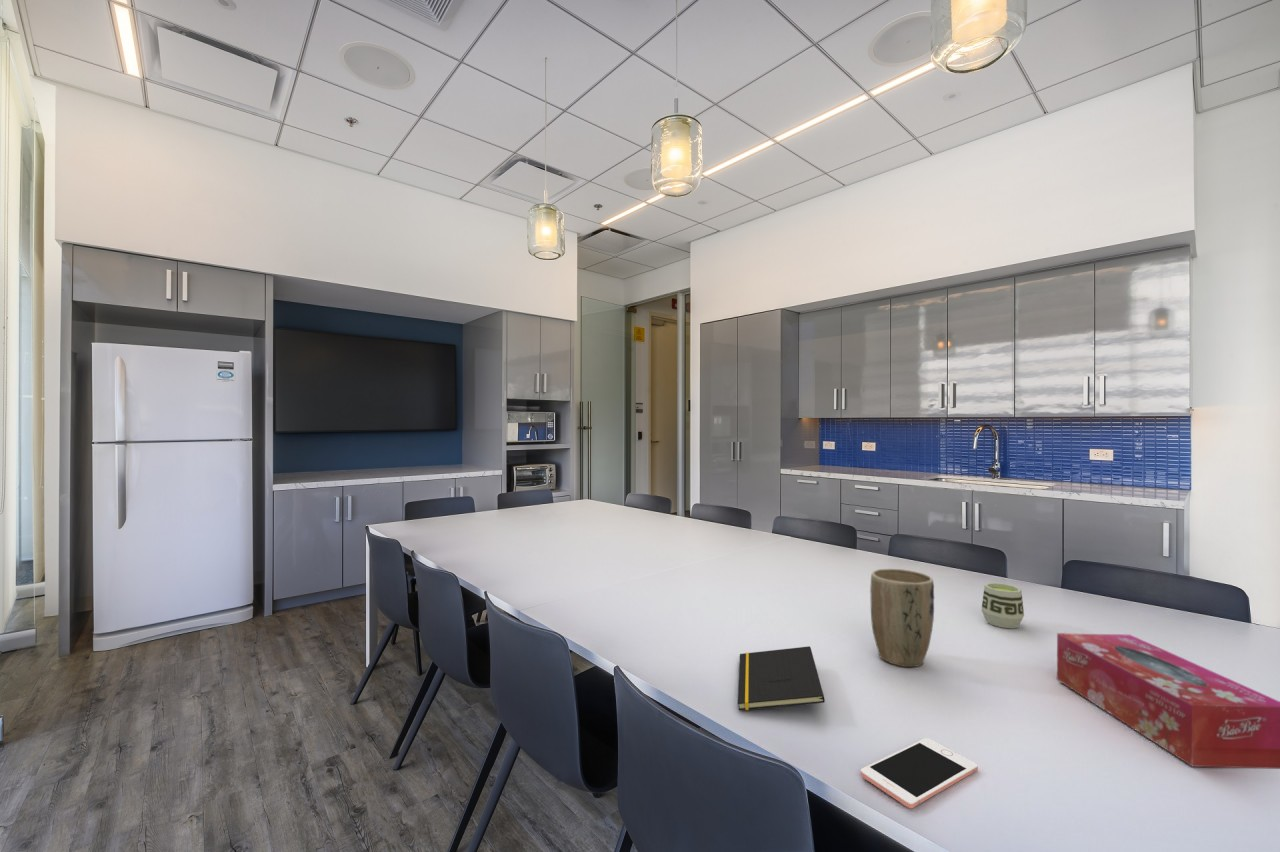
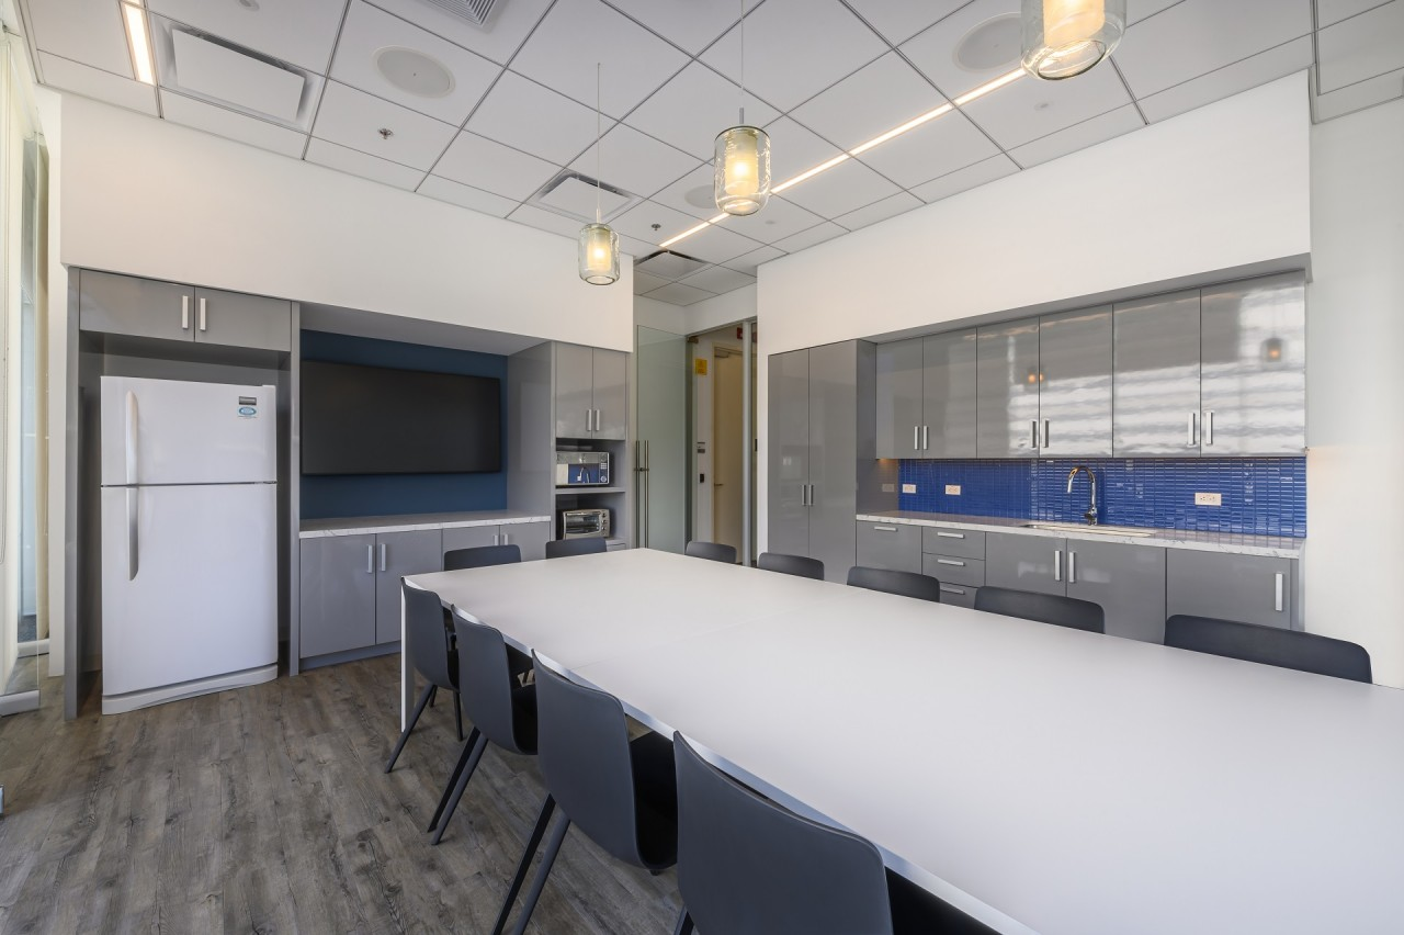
- cell phone [860,737,979,809]
- tissue box [1056,632,1280,770]
- notepad [737,645,826,711]
- cup [981,582,1025,629]
- plant pot [869,568,935,668]
